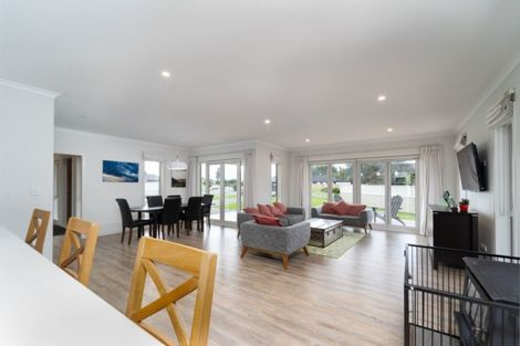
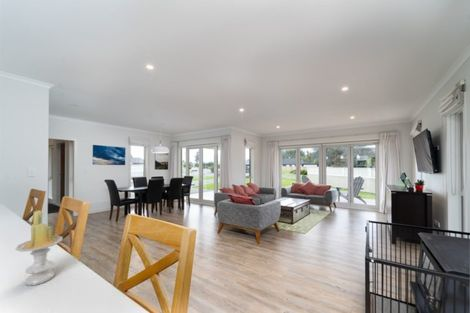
+ candle [14,209,64,286]
